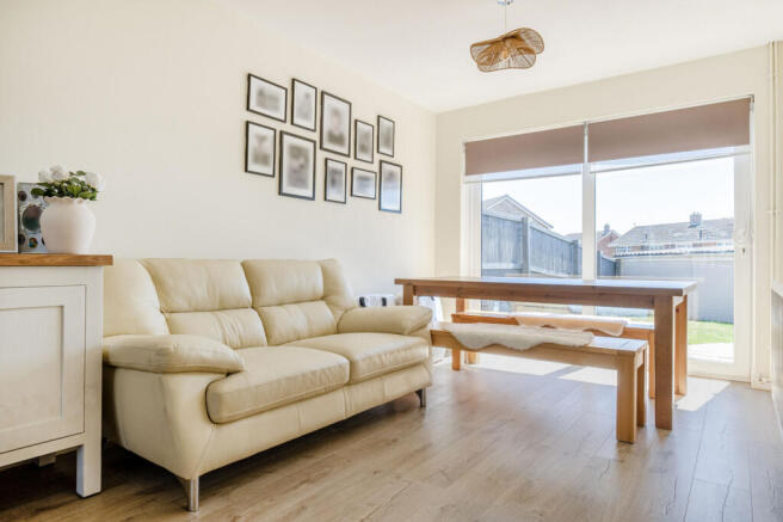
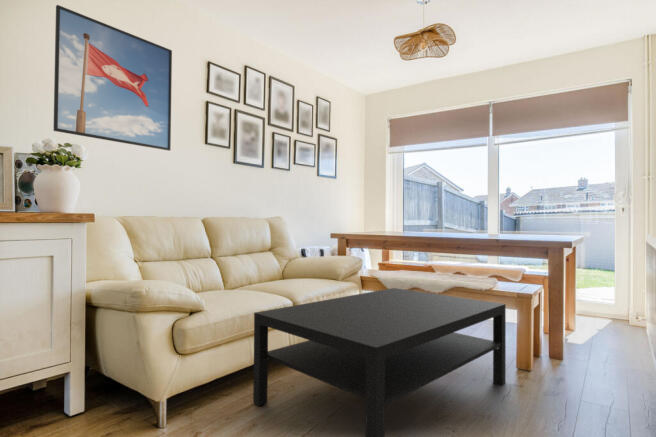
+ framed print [52,4,173,152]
+ coffee table [252,287,507,437]
